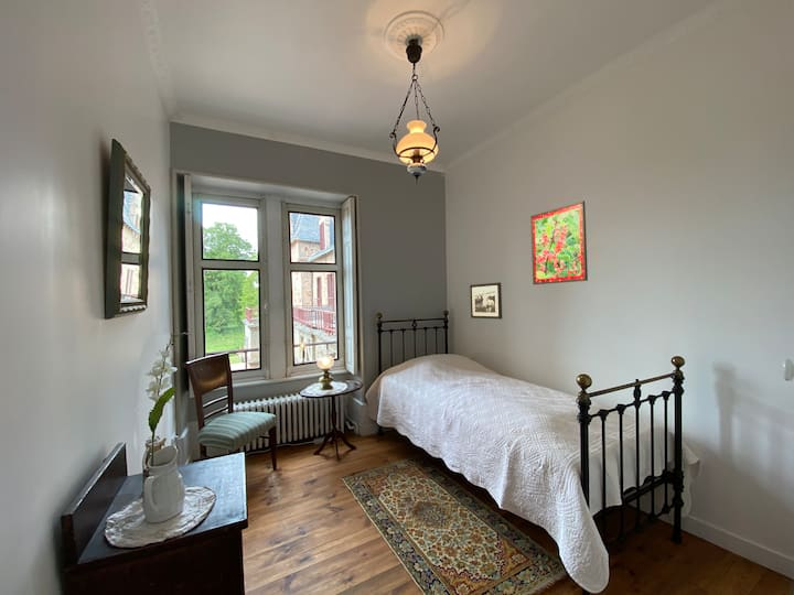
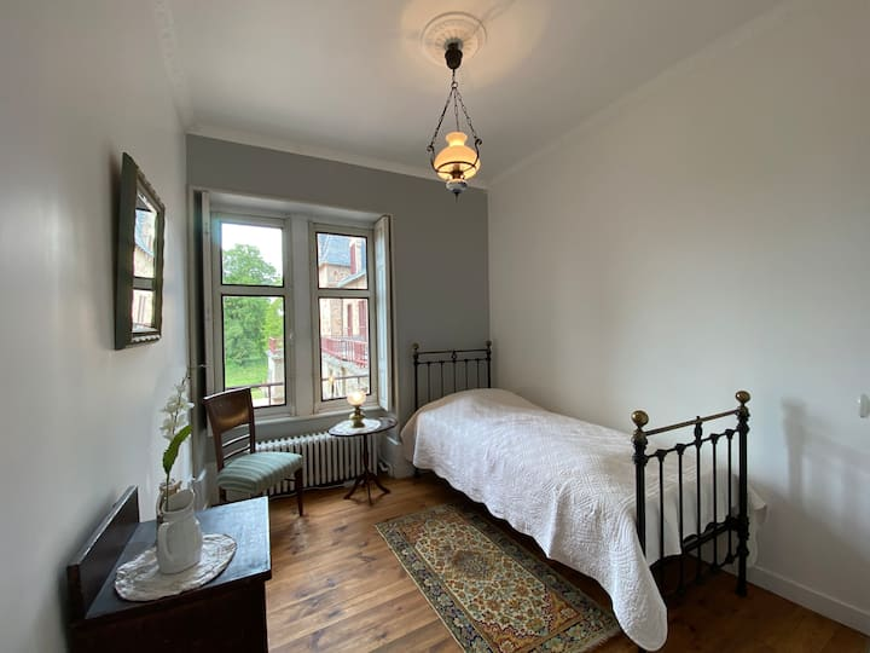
- picture frame [469,281,503,320]
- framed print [529,199,589,285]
